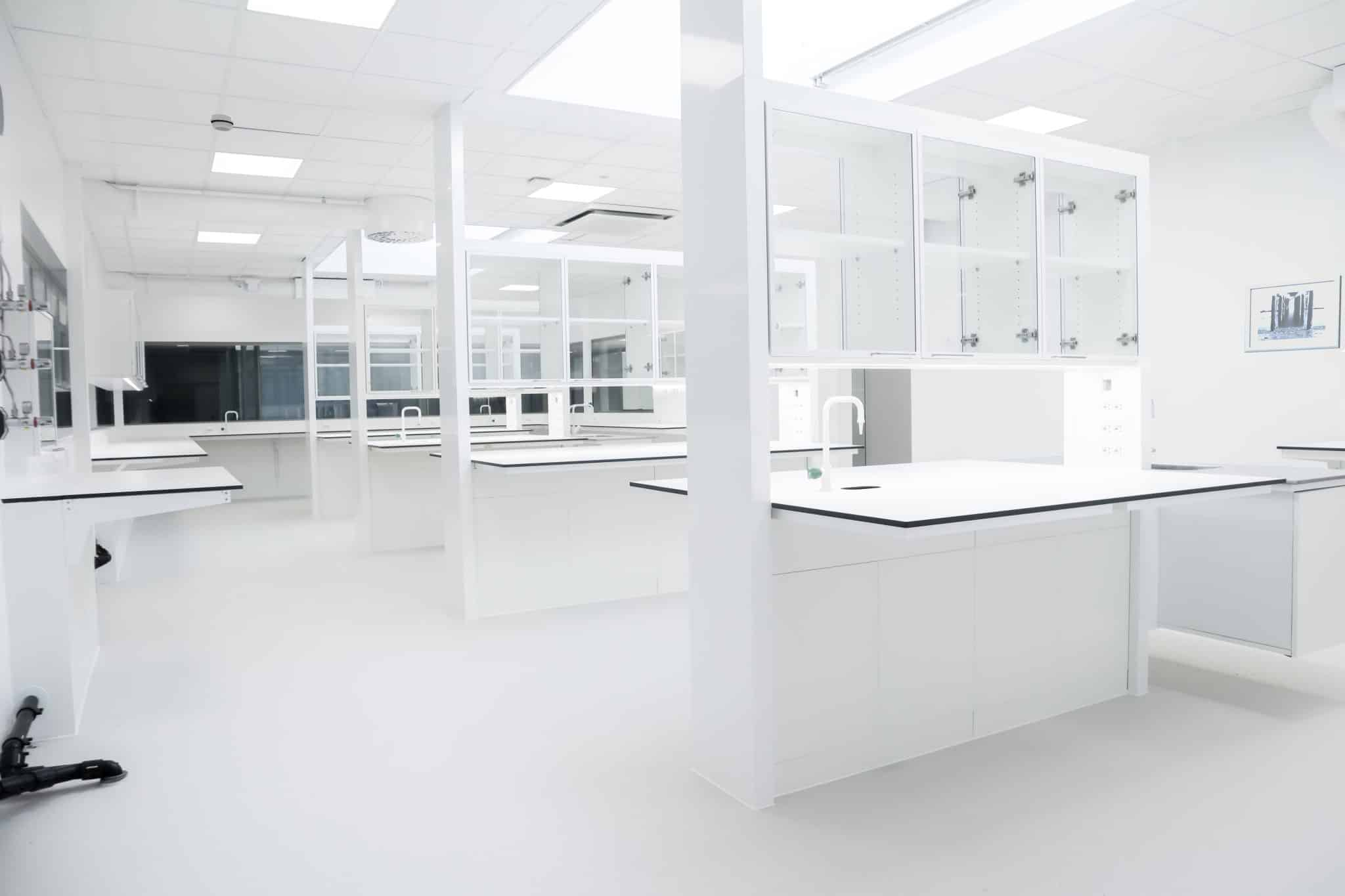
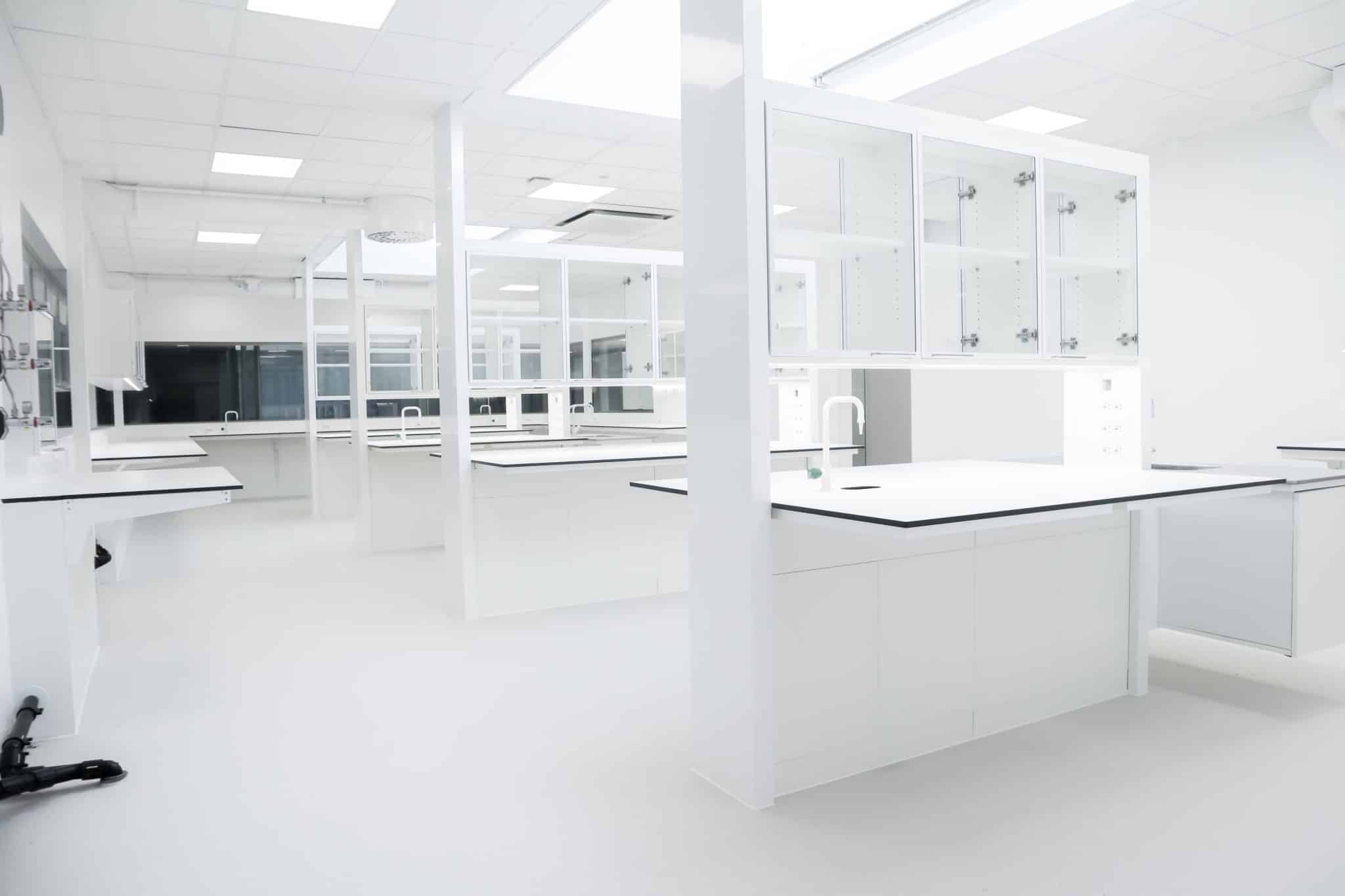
- wall art [1244,275,1342,353]
- smoke detector [209,114,234,132]
